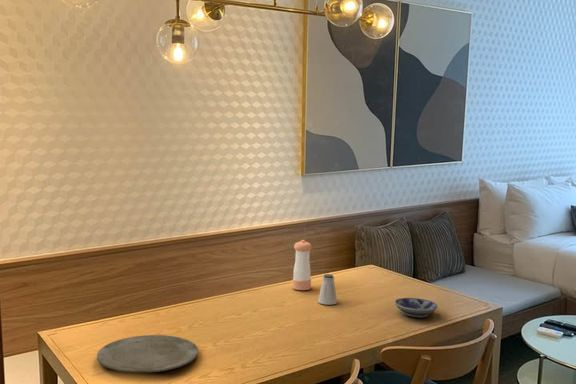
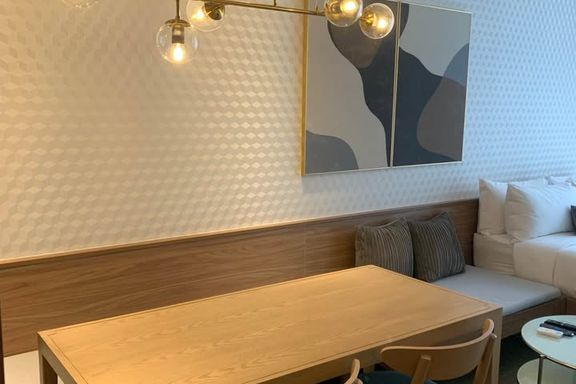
- bowl [394,297,439,319]
- plate [96,334,199,374]
- pepper shaker [291,239,313,291]
- saltshaker [317,273,338,306]
